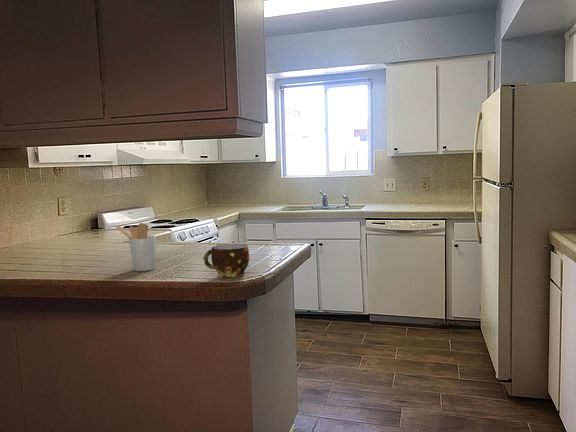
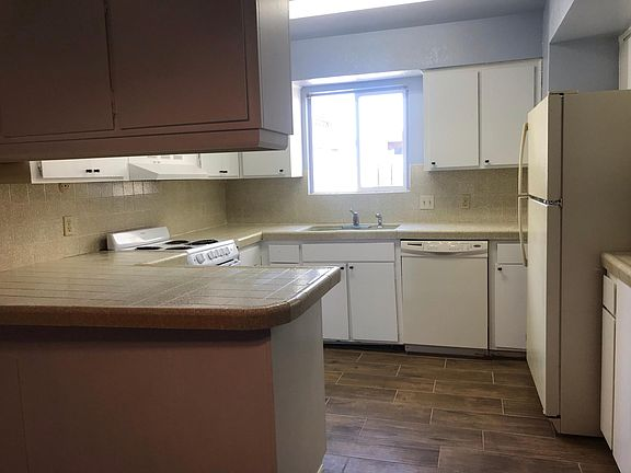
- utensil holder [115,222,157,272]
- cup [203,243,250,279]
